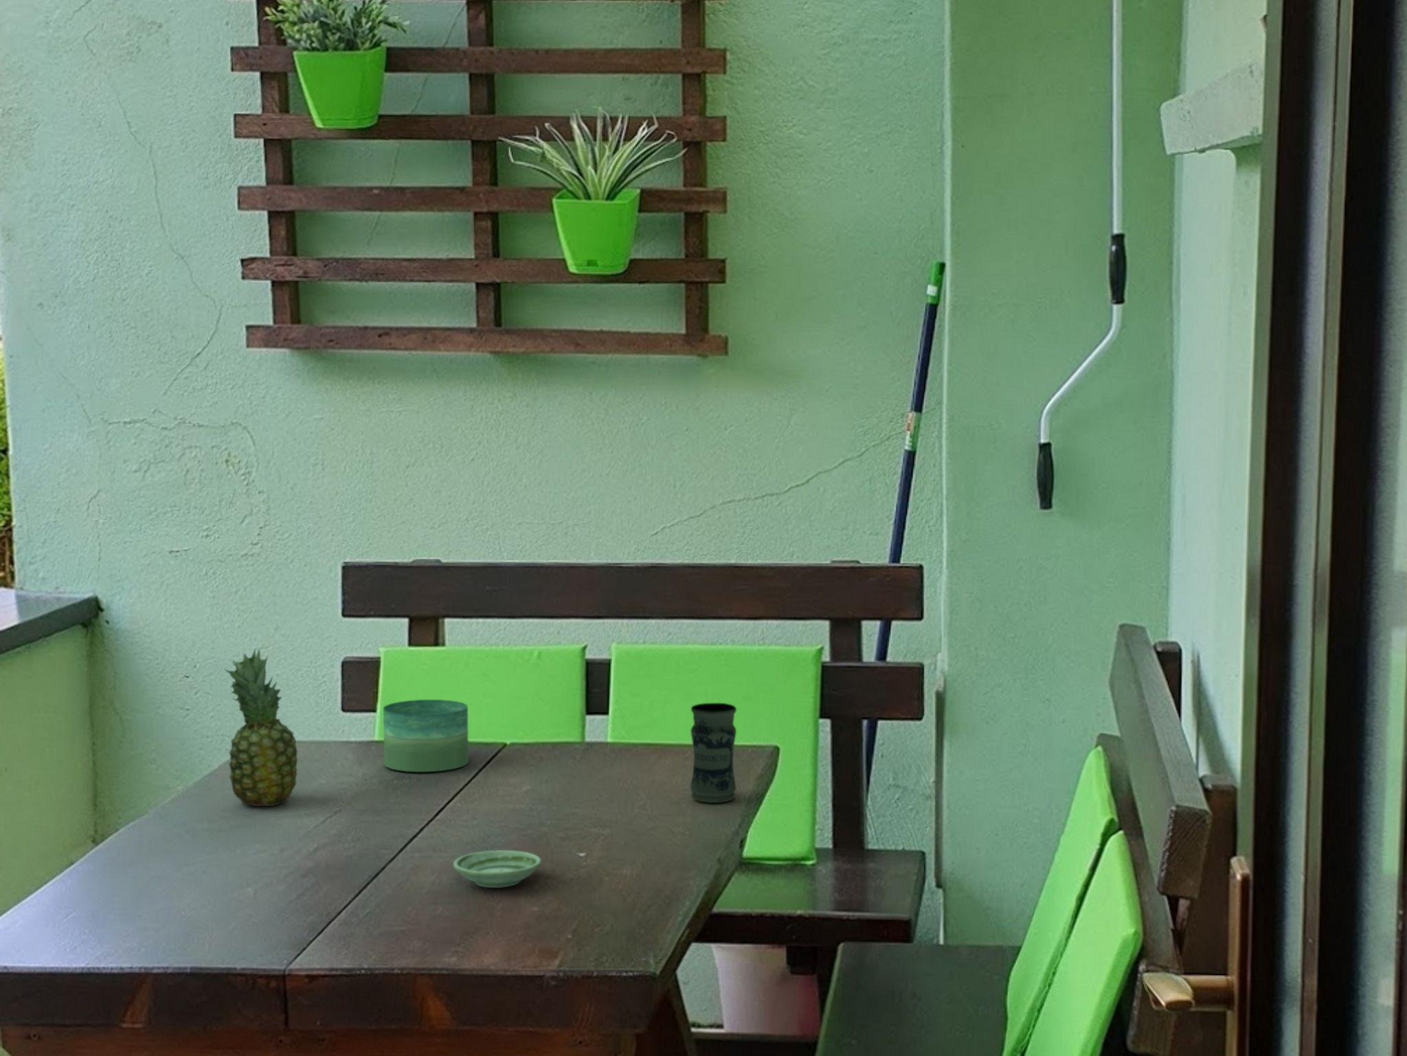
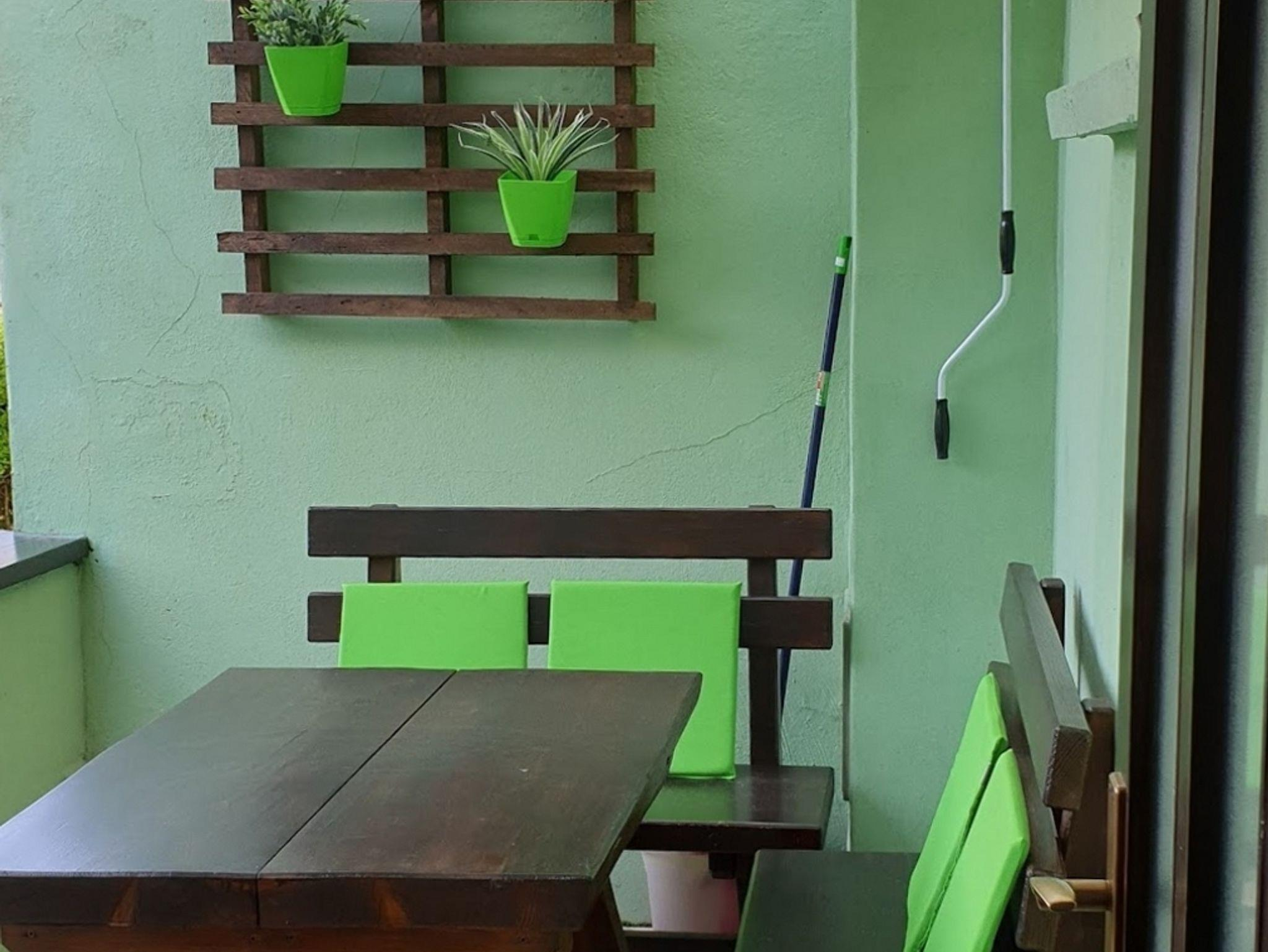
- jar [690,702,737,803]
- fruit [223,648,298,806]
- saucer [453,850,543,889]
- candle [383,699,469,772]
